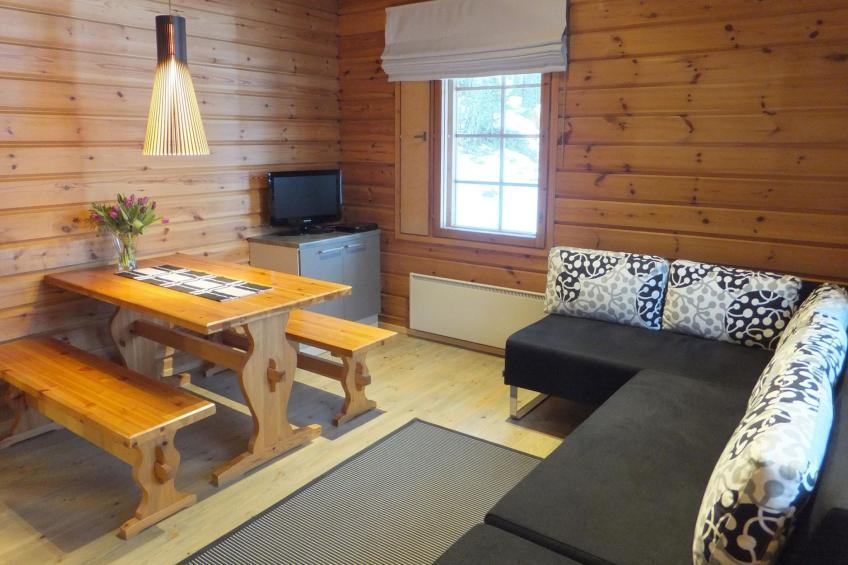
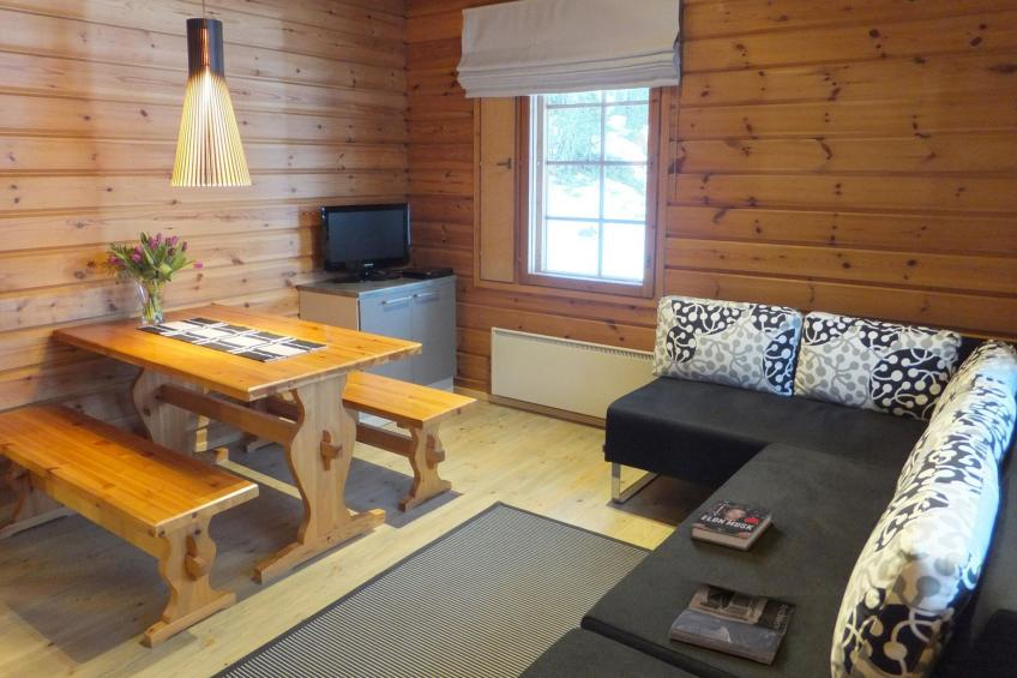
+ book [688,498,775,552]
+ magazine [667,582,798,666]
